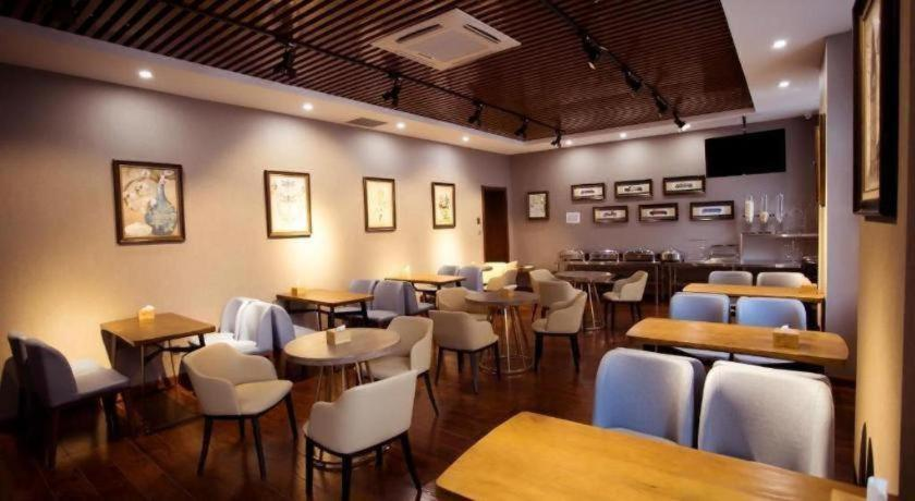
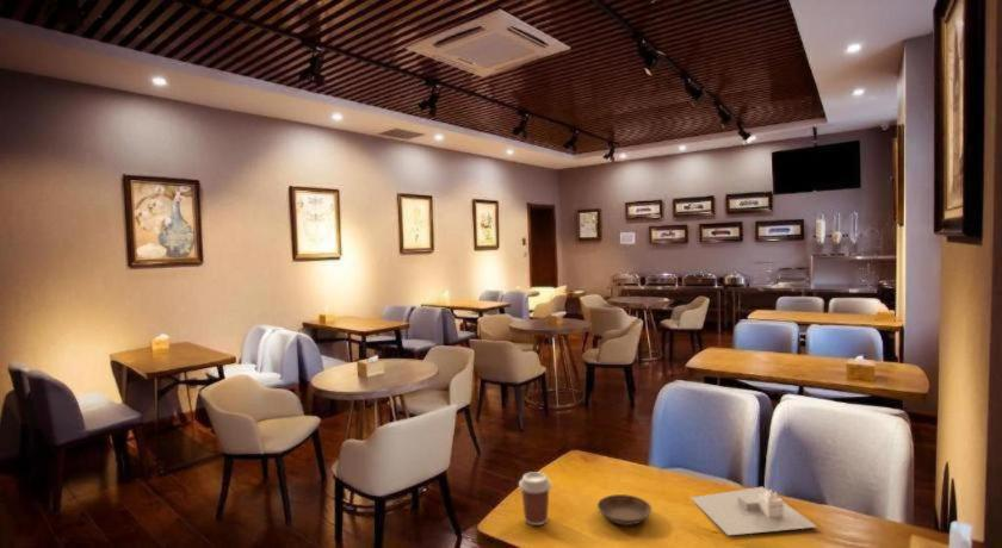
+ saucer [596,493,652,527]
+ tissue box [689,486,818,536]
+ coffee cup [518,471,552,527]
